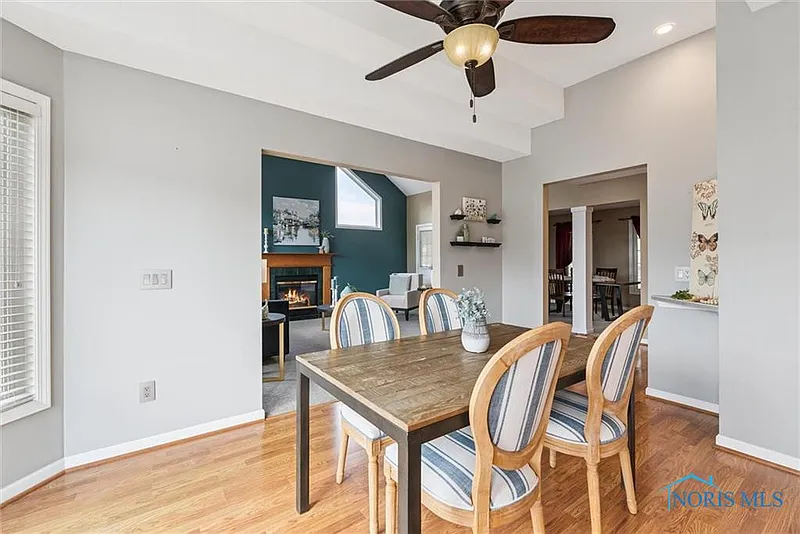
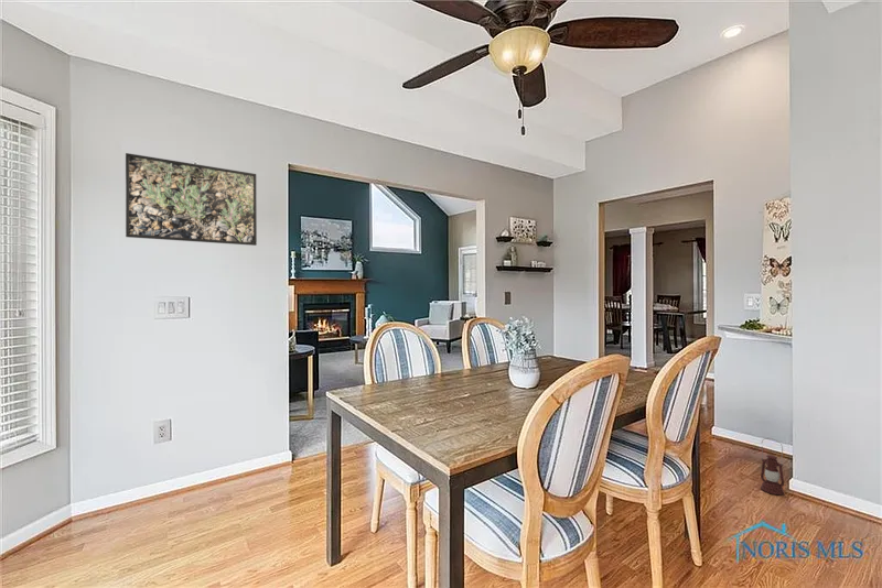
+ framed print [125,152,258,247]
+ lantern [760,437,785,496]
